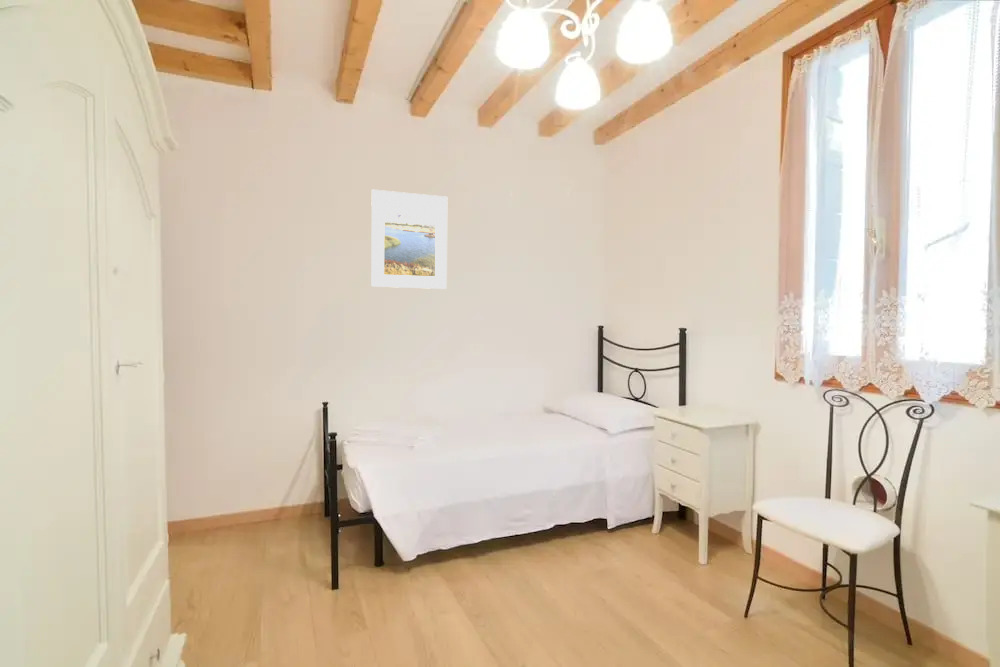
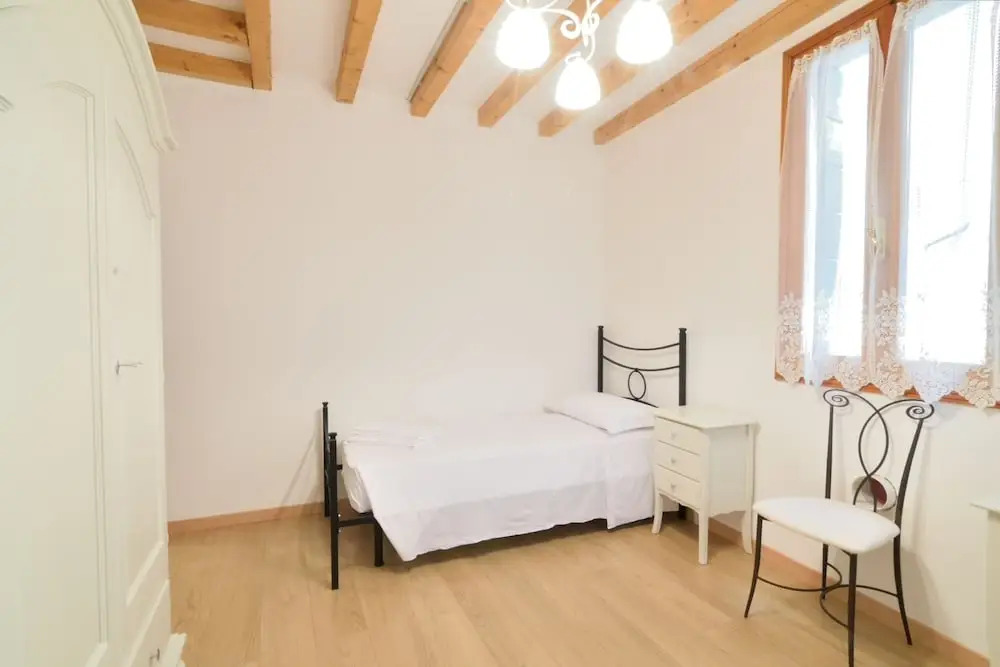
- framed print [370,189,448,290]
